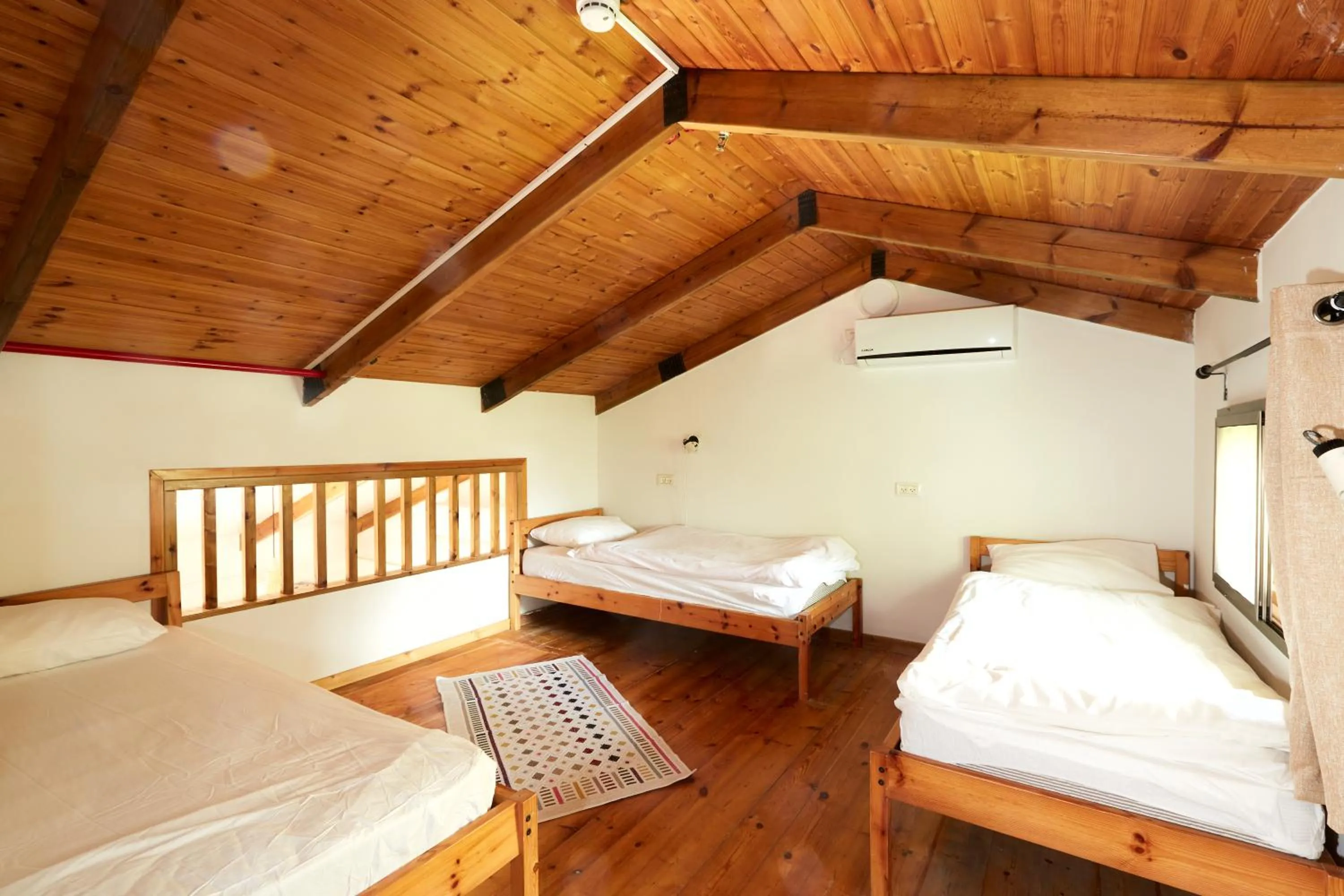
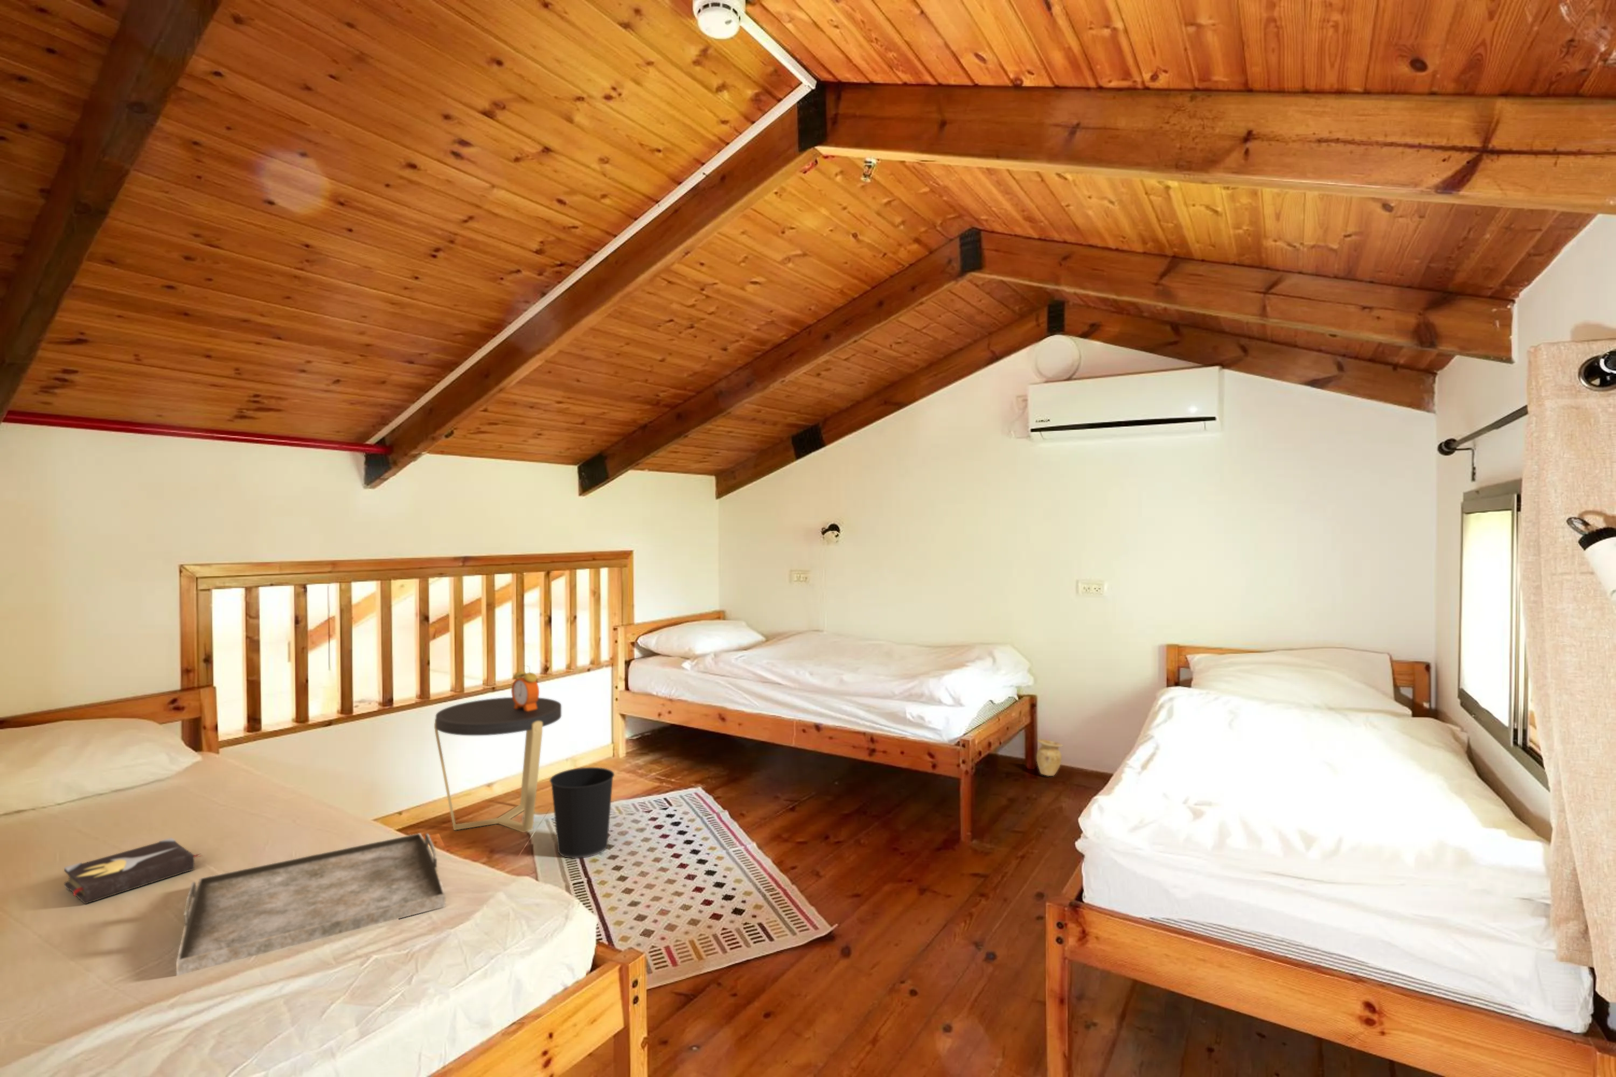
+ alarm clock [511,665,540,710]
+ vase [1036,739,1064,776]
+ serving tray [176,833,446,976]
+ hardback book [64,837,203,905]
+ side table [434,697,562,833]
+ wastebasket [549,767,616,859]
